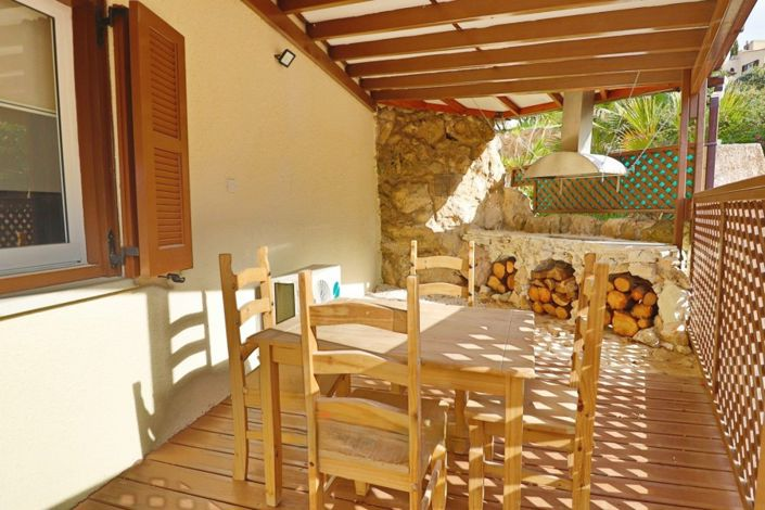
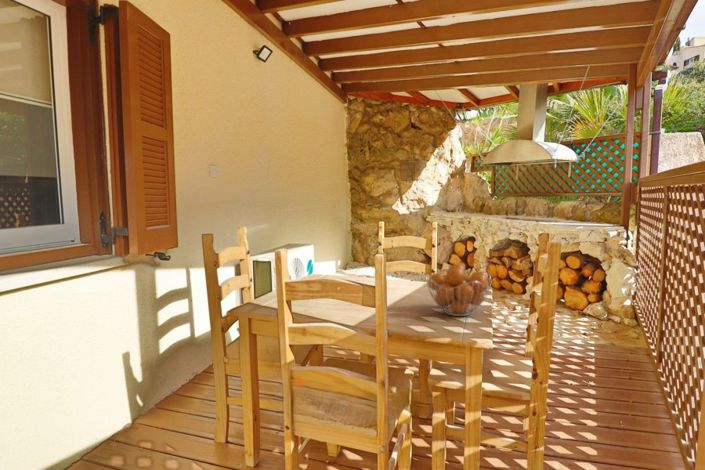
+ fruit basket [425,263,492,317]
